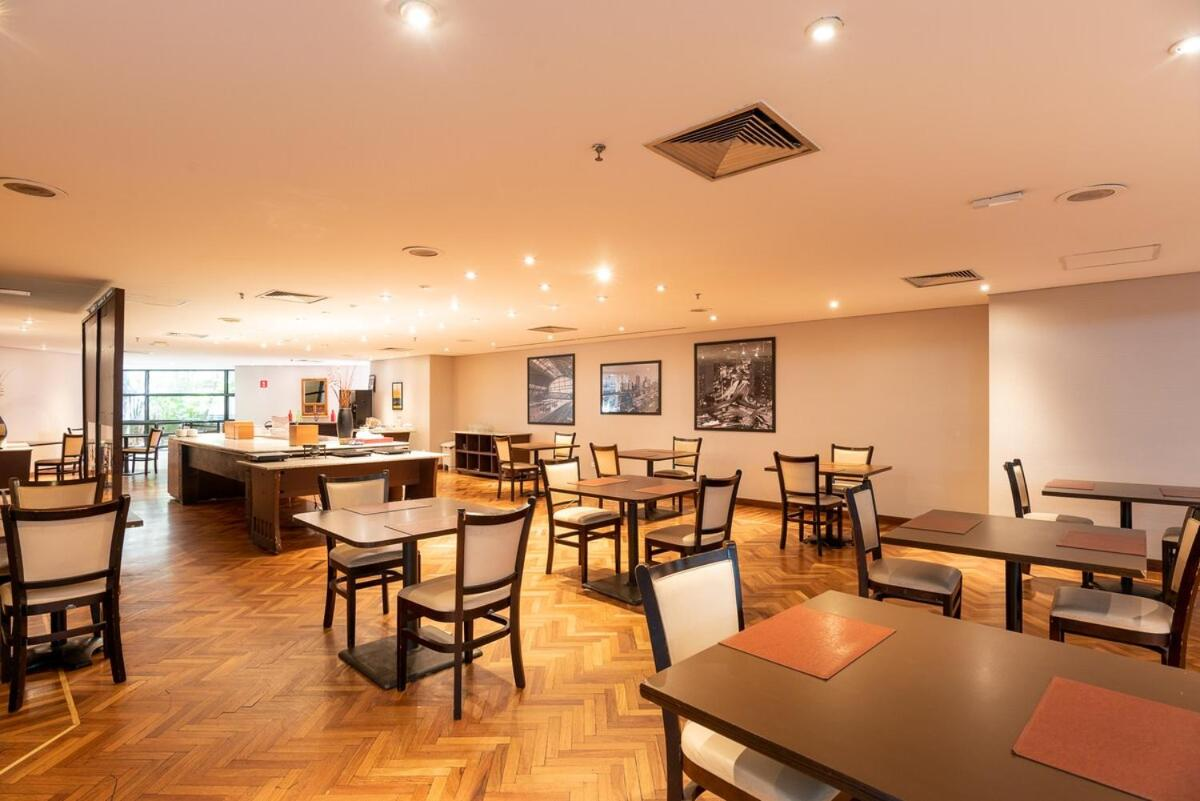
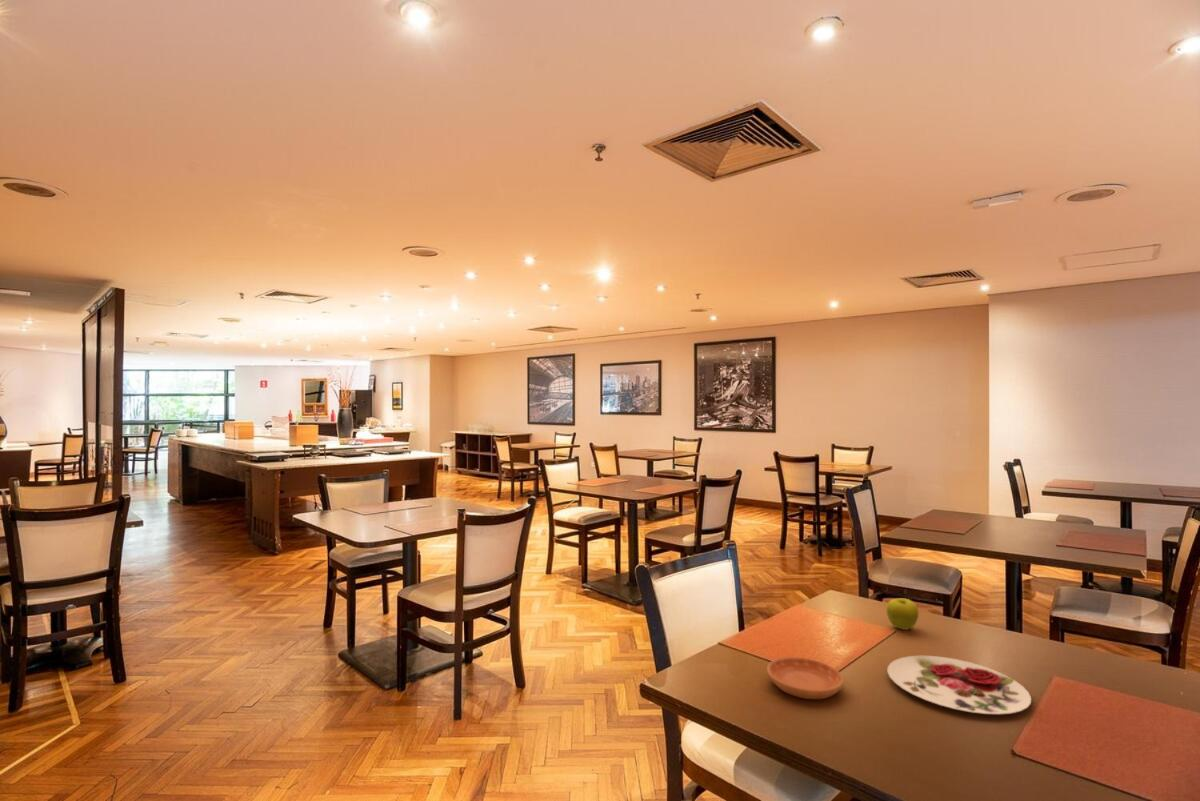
+ saucer [766,656,845,700]
+ fruit [886,597,919,631]
+ plate [886,655,1032,715]
